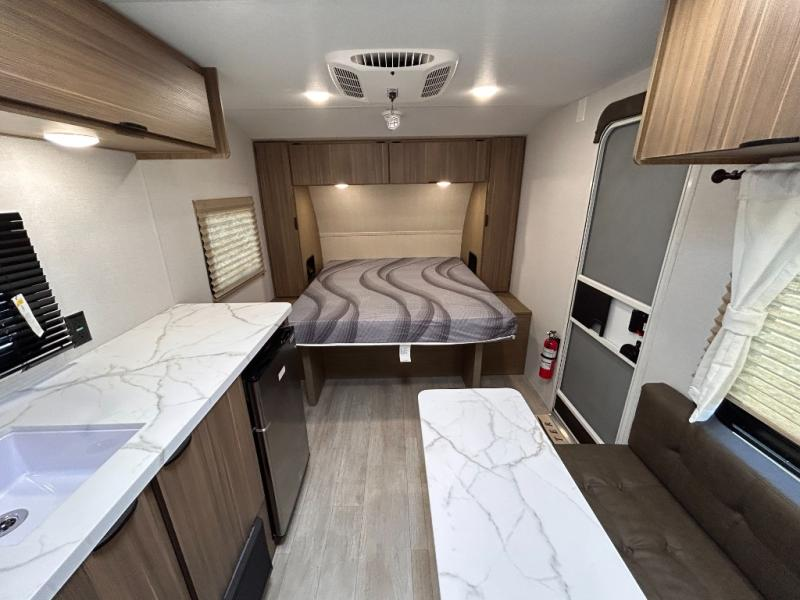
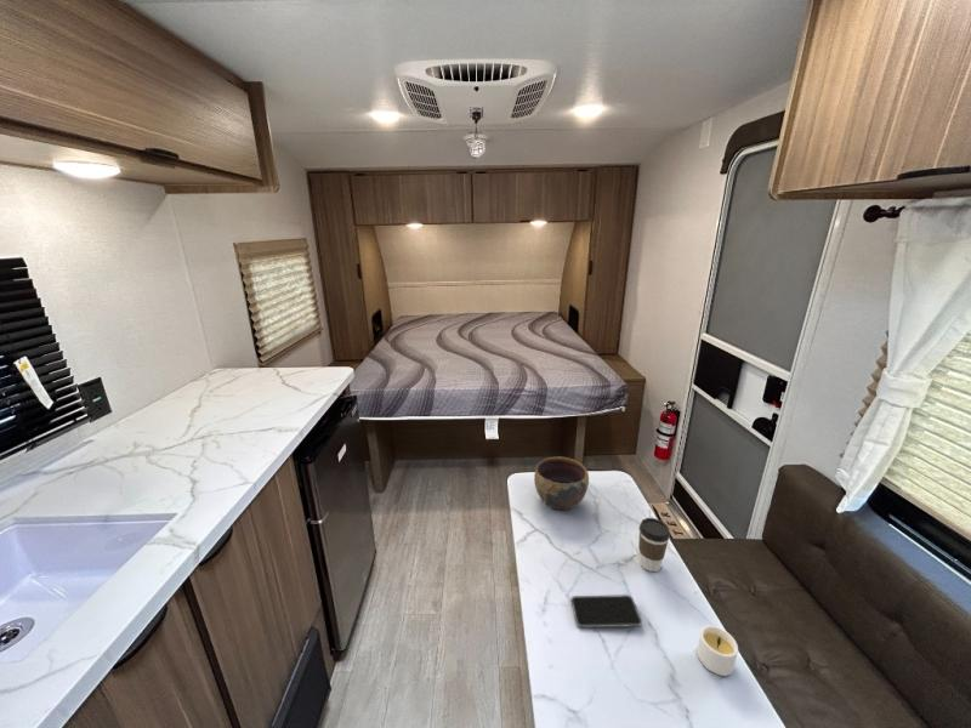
+ bowl [533,455,590,511]
+ smartphone [569,593,643,629]
+ coffee cup [637,517,671,573]
+ candle [697,624,739,677]
